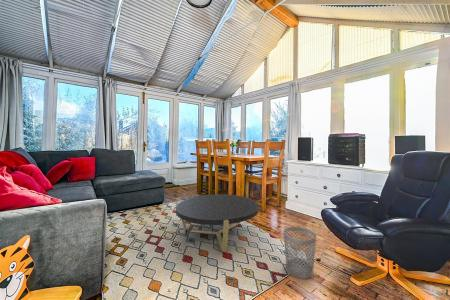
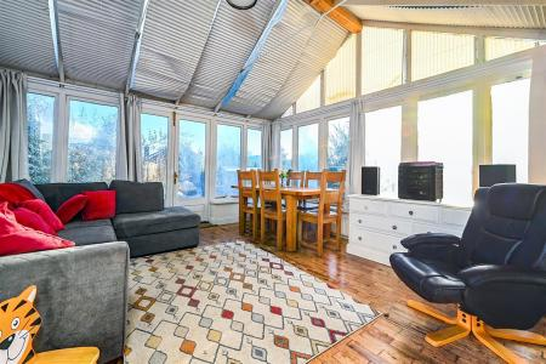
- wastebasket [282,226,317,280]
- coffee table [175,193,260,253]
